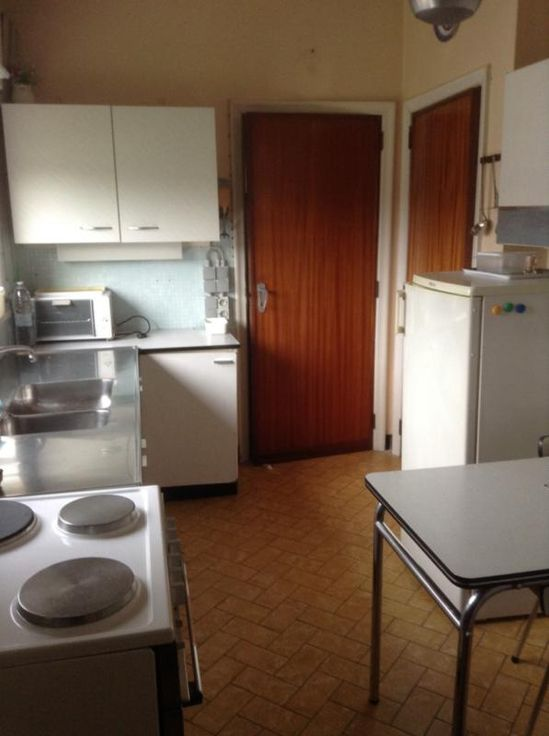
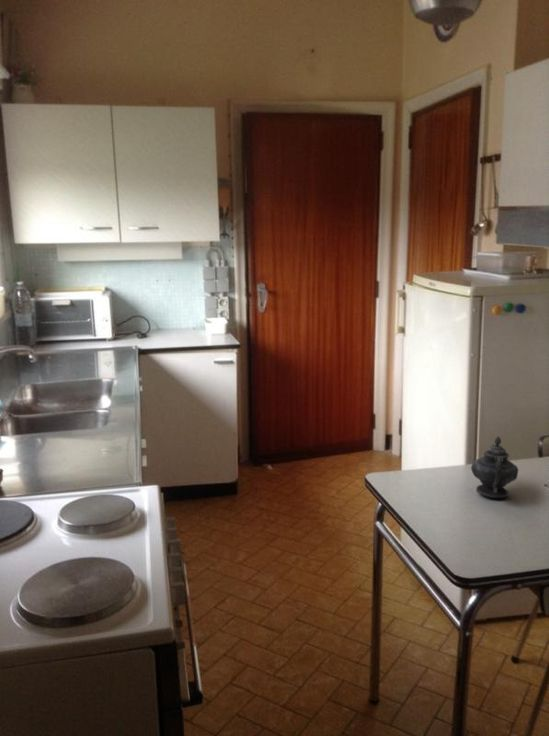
+ teapot [470,435,519,499]
